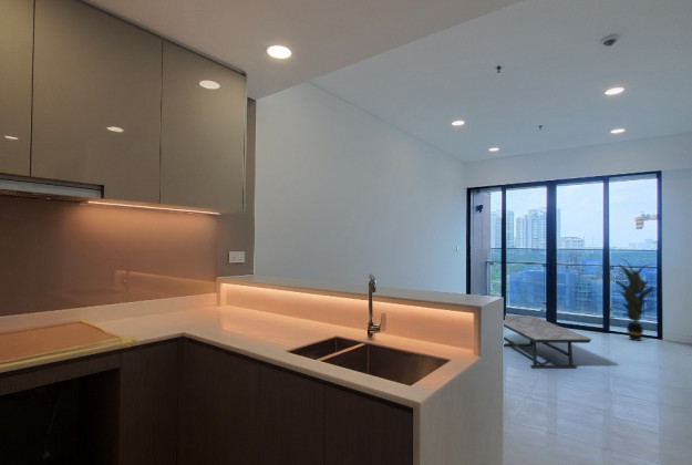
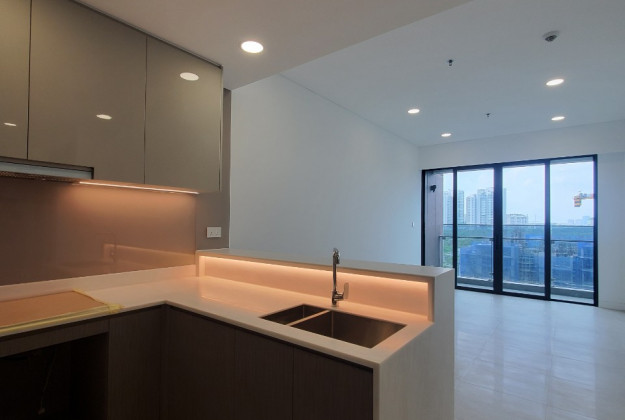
- indoor plant [603,257,662,342]
- coffee table [503,314,592,370]
